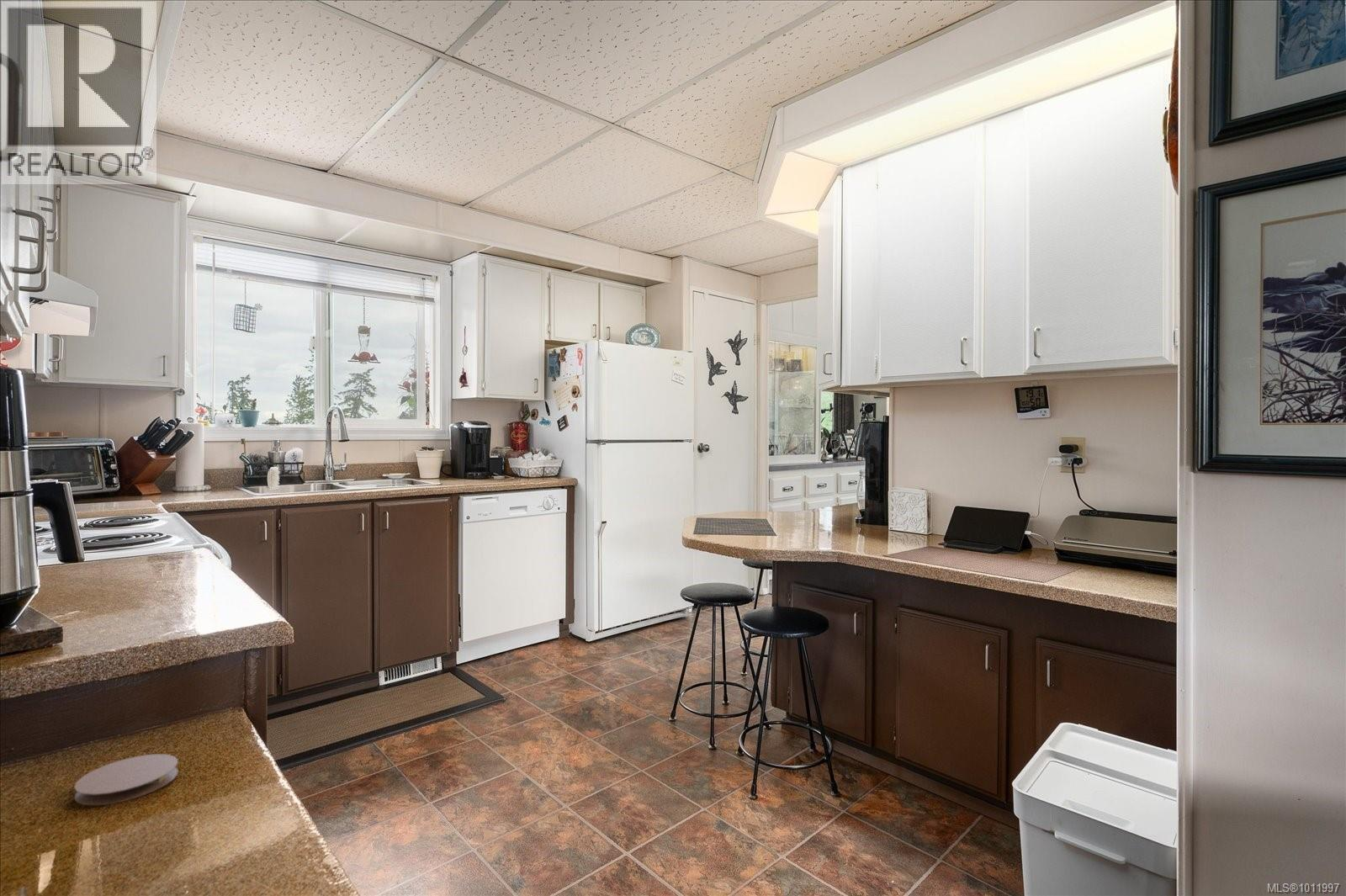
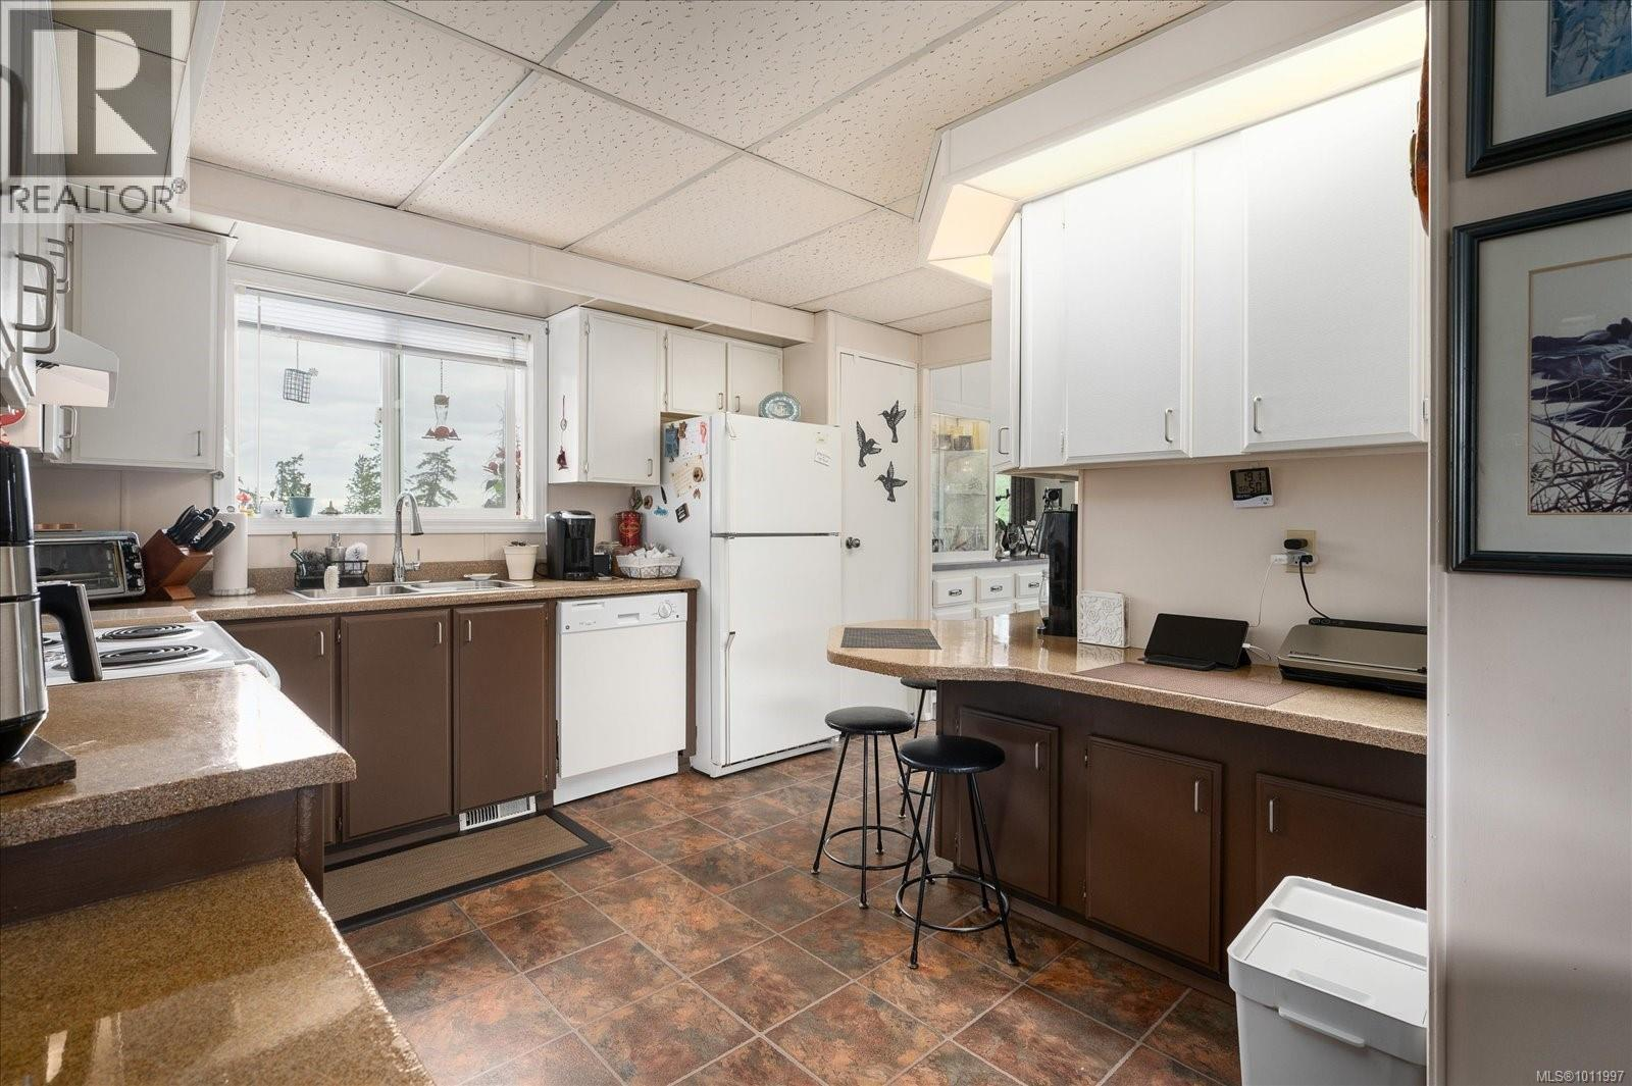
- coaster [73,753,178,806]
